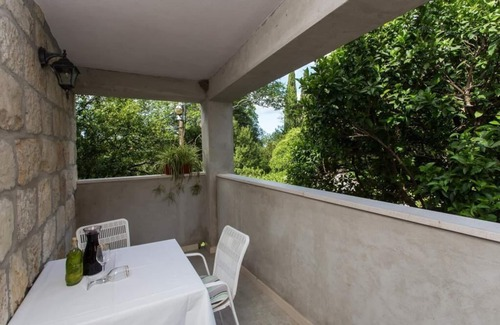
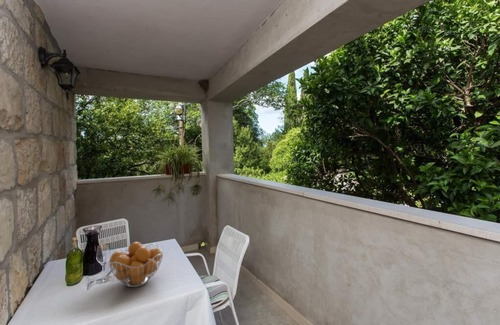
+ fruit basket [108,241,164,288]
